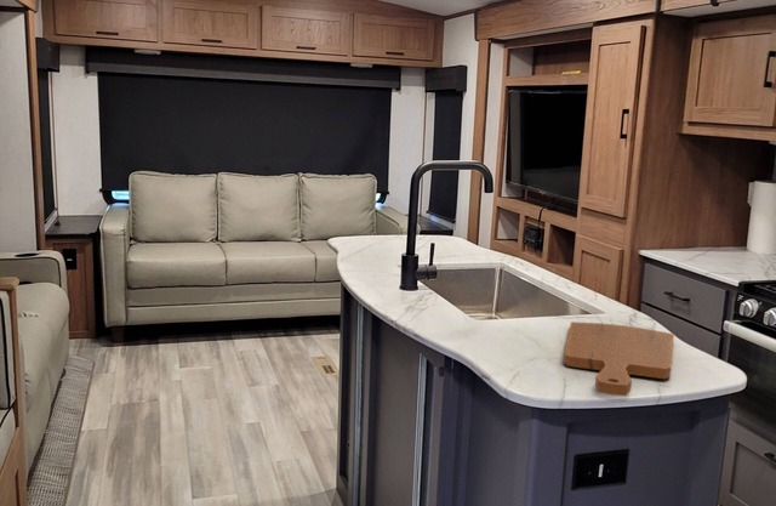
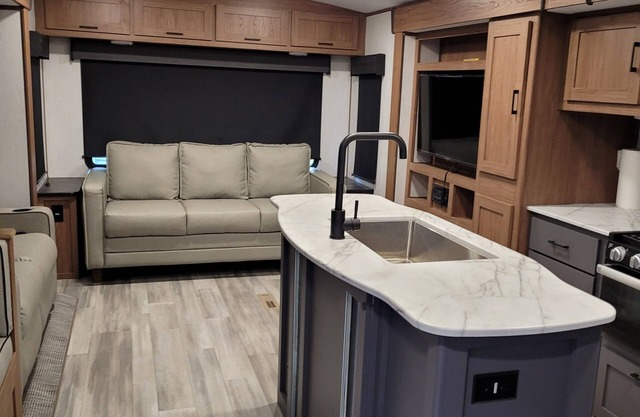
- cutting board [563,320,675,397]
